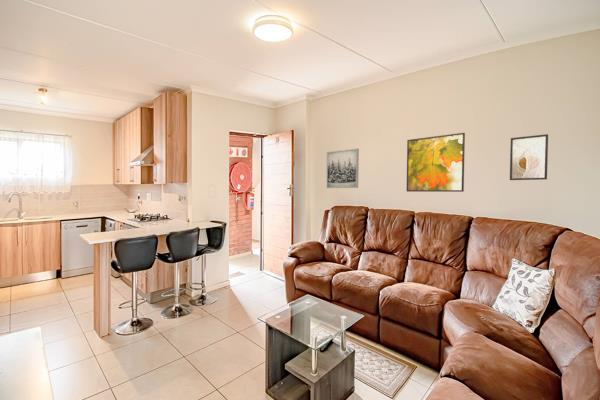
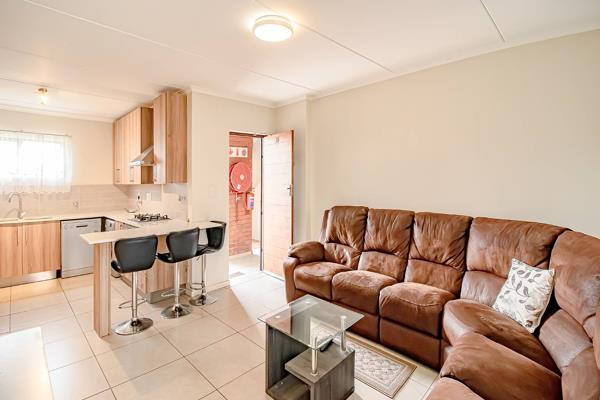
- wall art [325,148,360,189]
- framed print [509,133,549,181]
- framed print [406,132,466,193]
